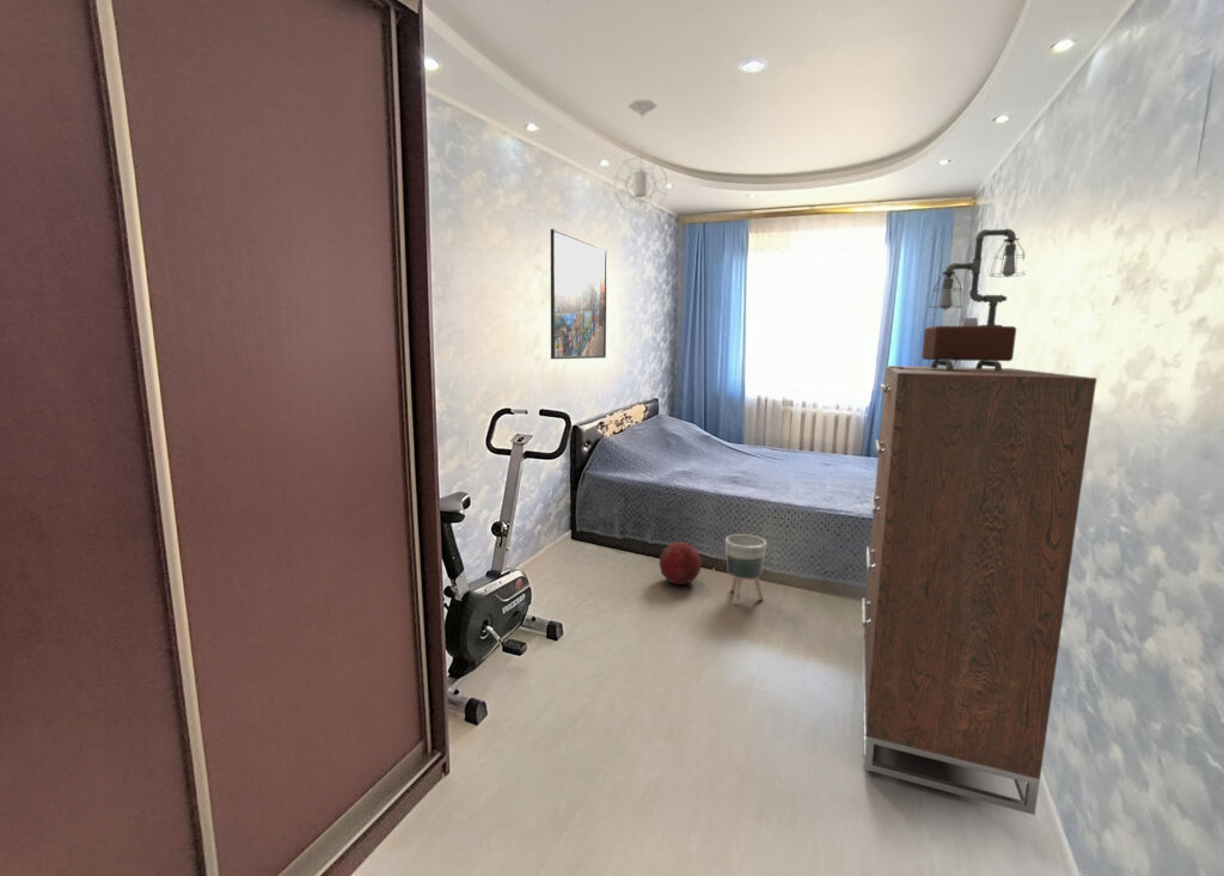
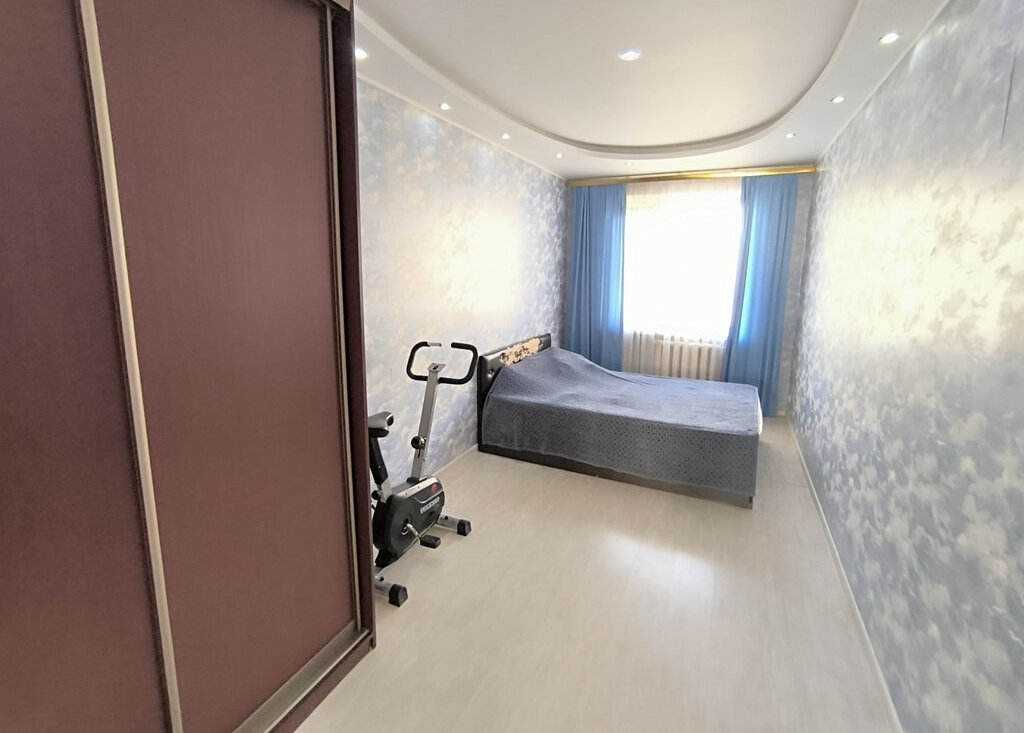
- planter [724,533,767,606]
- pendant light [613,99,668,216]
- dresser [861,365,1097,816]
- ball [659,541,703,586]
- table lamp [889,227,1027,372]
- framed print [550,228,608,360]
